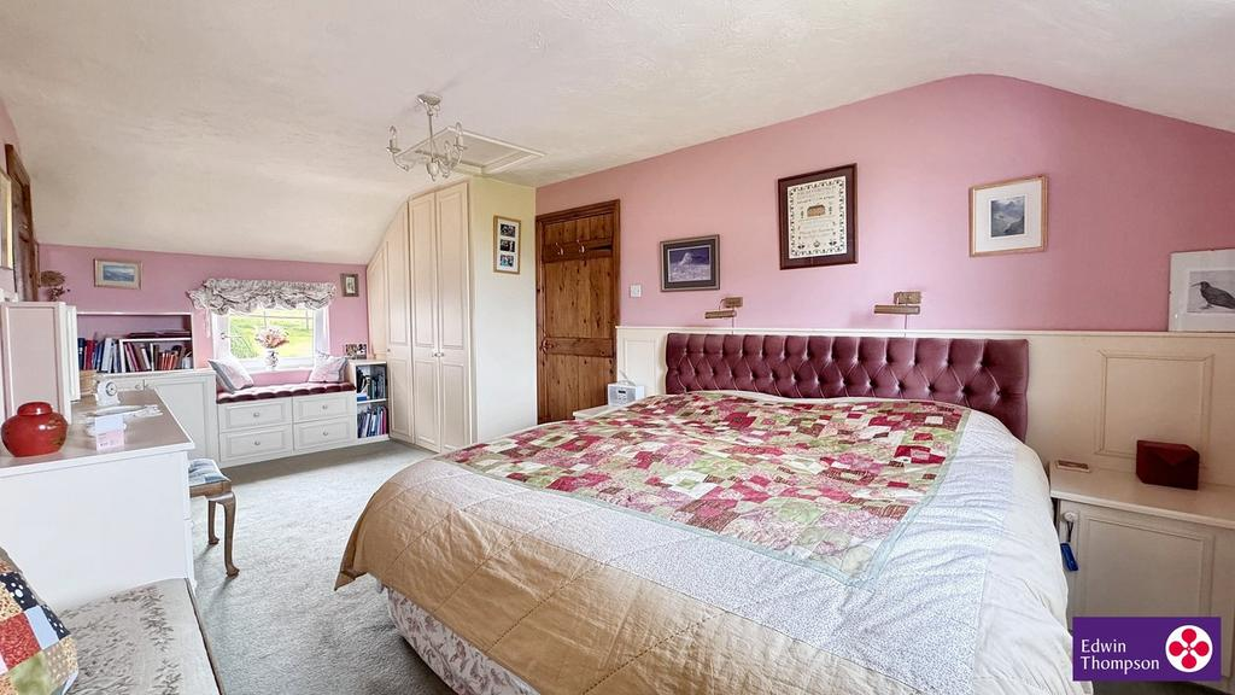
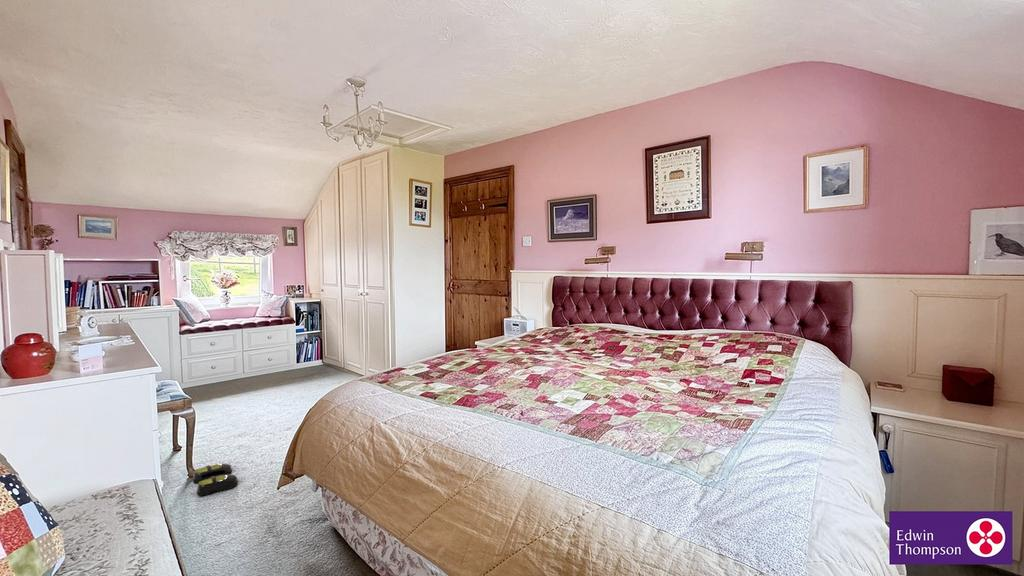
+ slippers [192,463,239,497]
